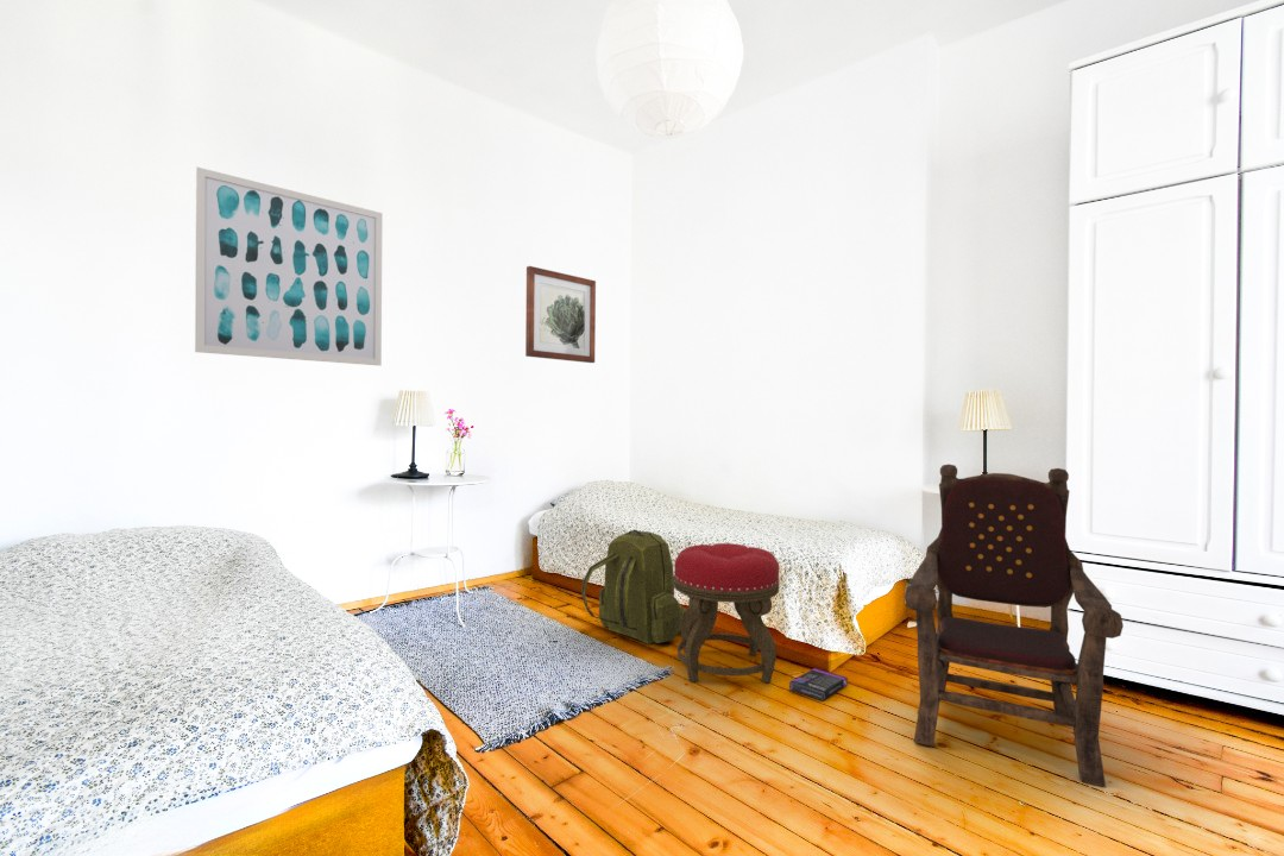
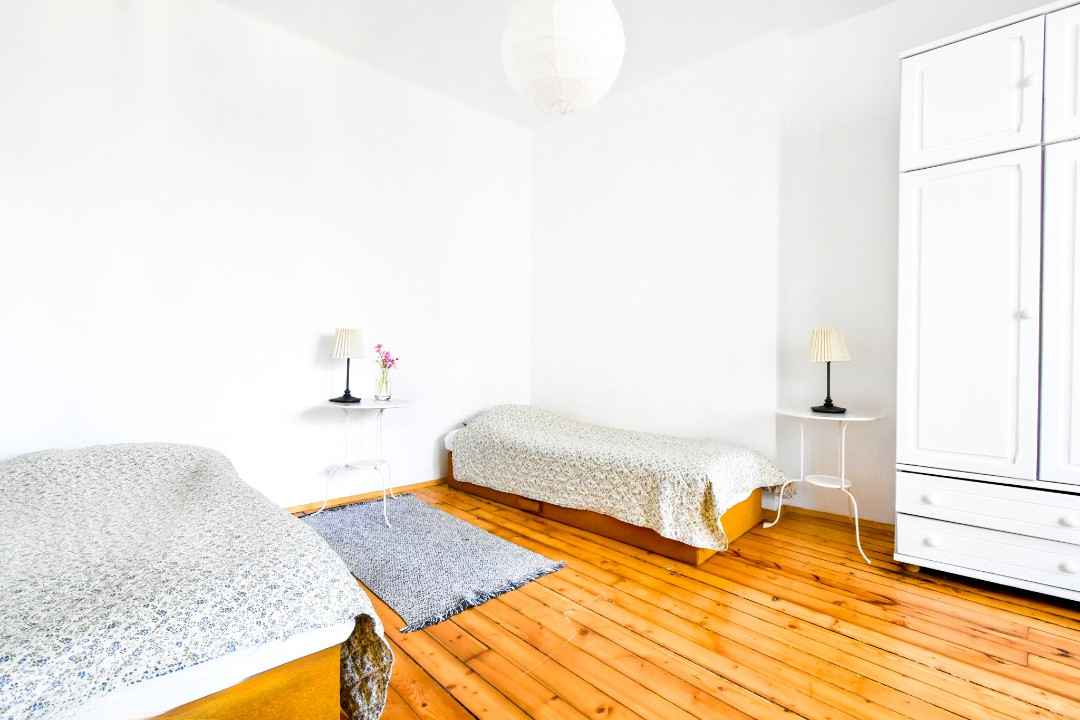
- stool [673,542,780,684]
- box [788,667,849,701]
- armchair [904,462,1125,788]
- wall art [194,165,384,367]
- wall art [524,265,597,364]
- backpack [580,529,687,646]
